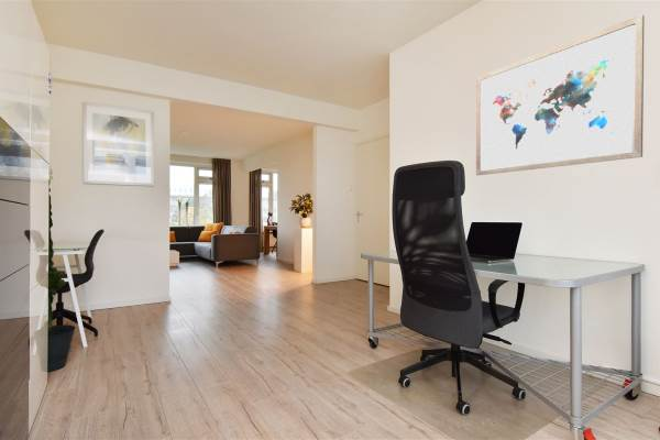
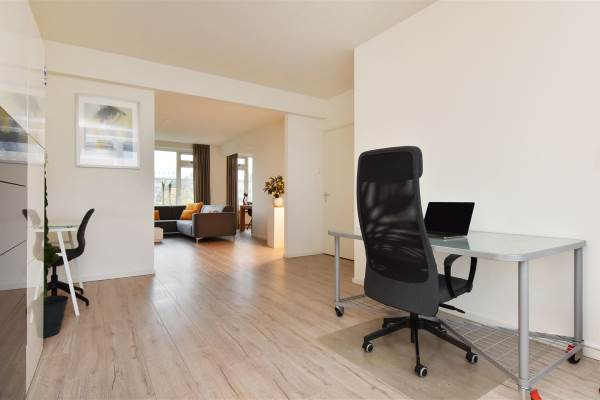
- wall art [475,13,645,176]
